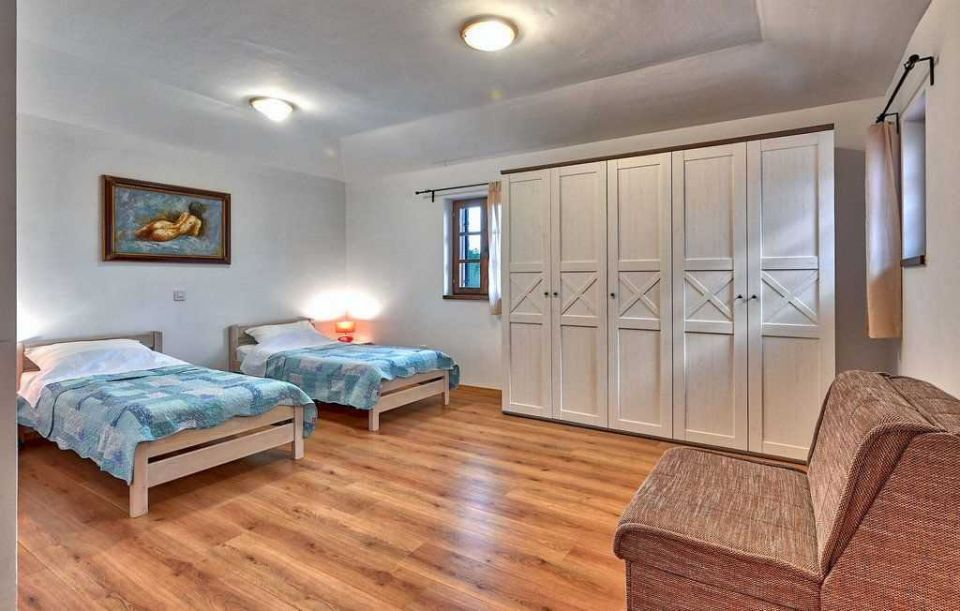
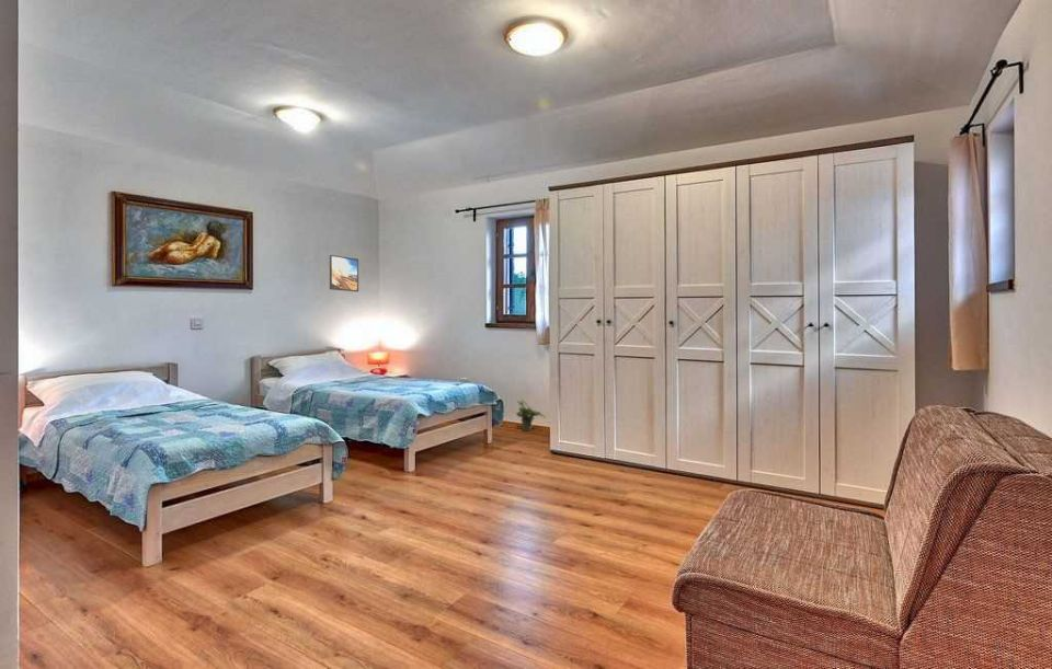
+ potted plant [514,399,547,432]
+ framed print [329,254,359,292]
